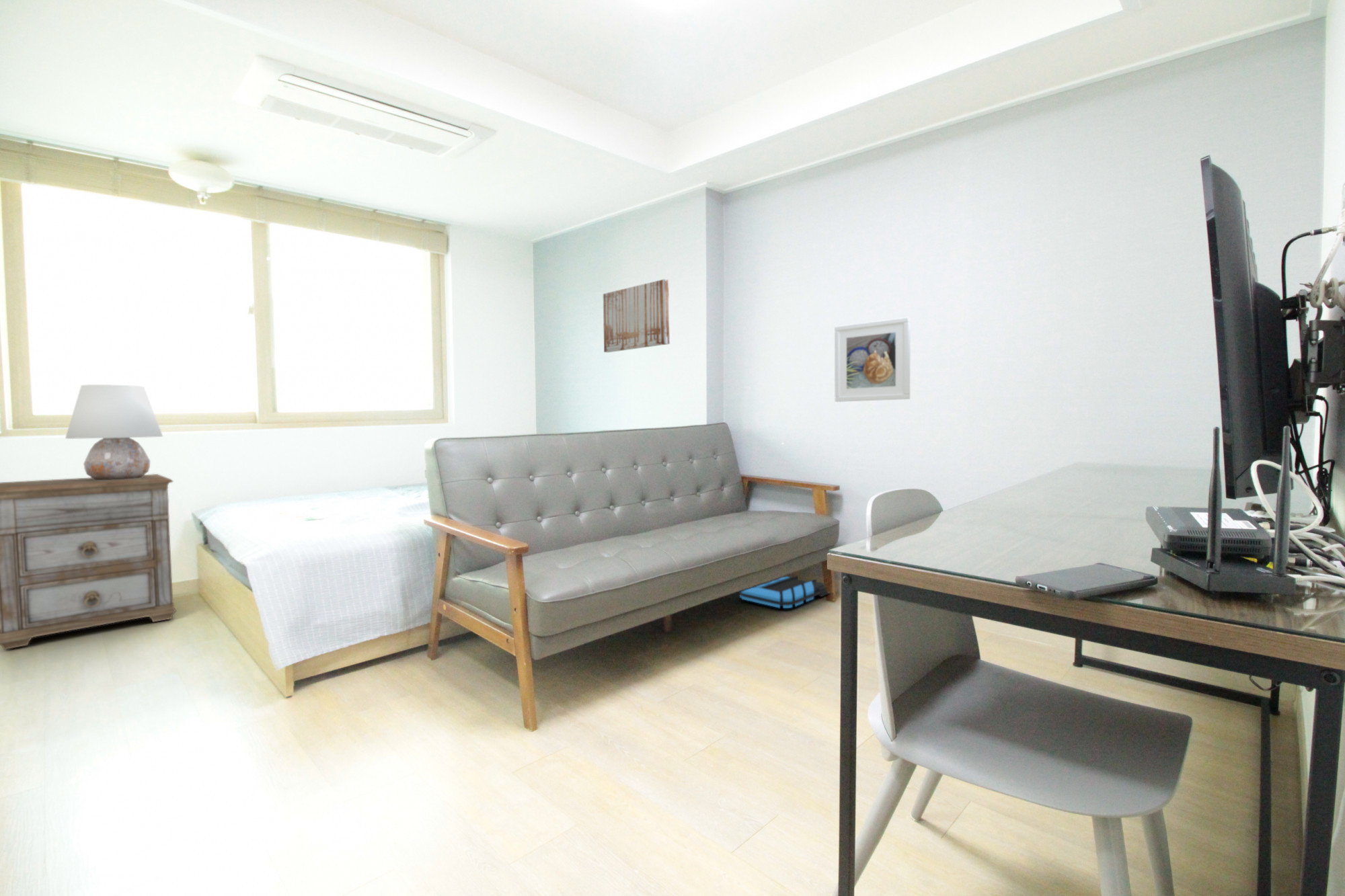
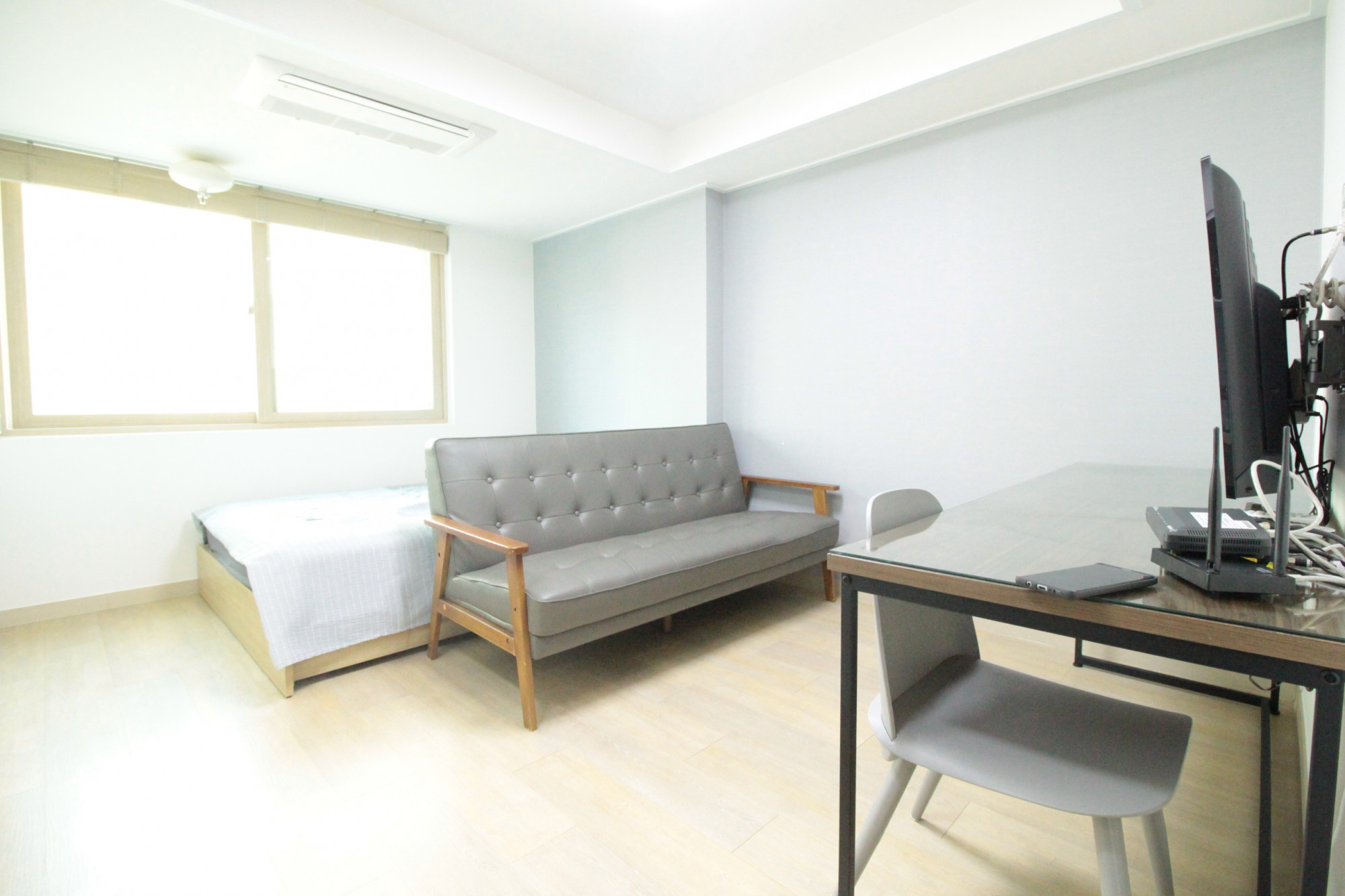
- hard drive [738,575,830,609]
- wall art [603,278,670,353]
- nightstand [0,473,177,650]
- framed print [834,317,911,403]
- table lamp [65,384,163,480]
